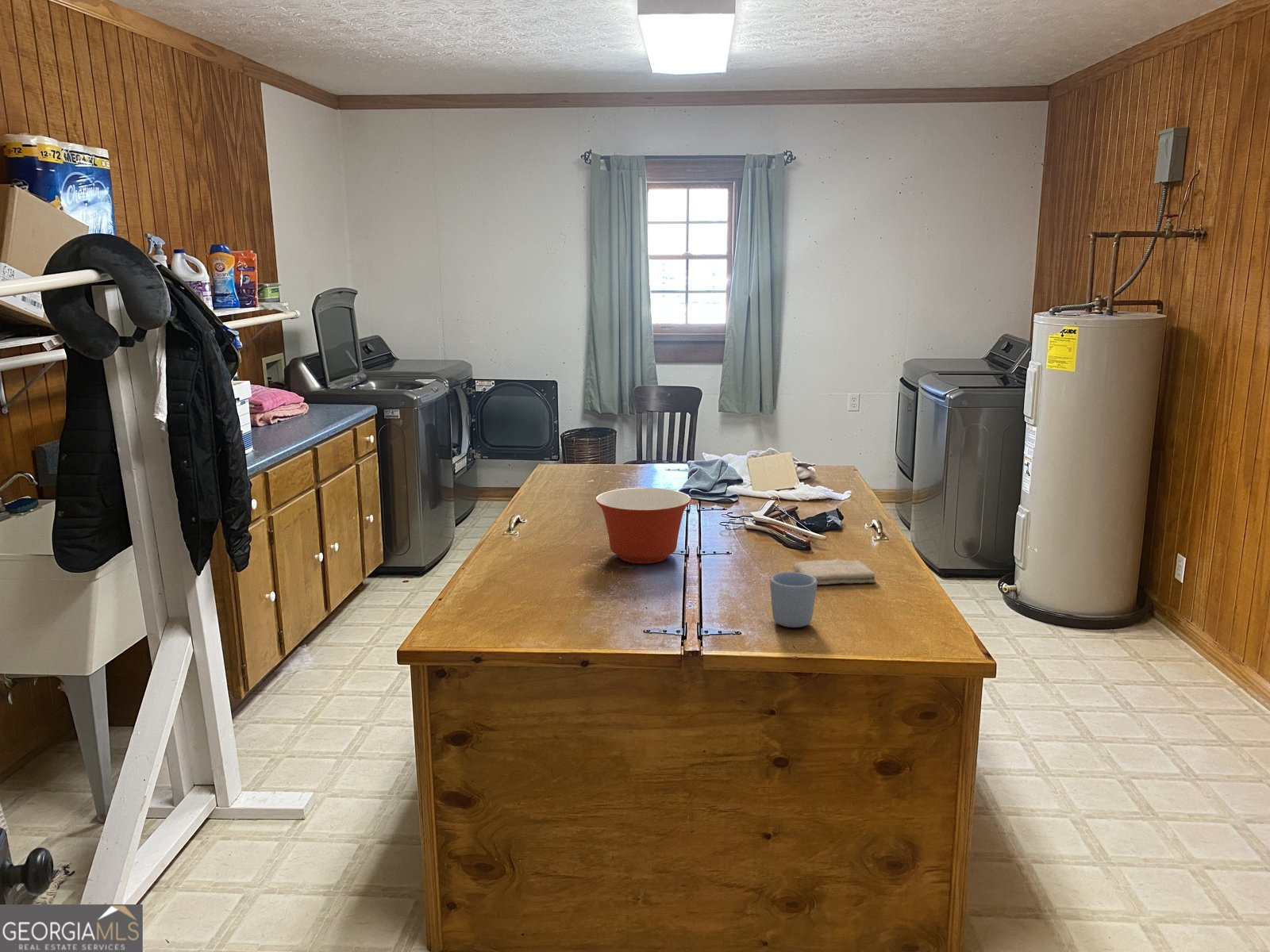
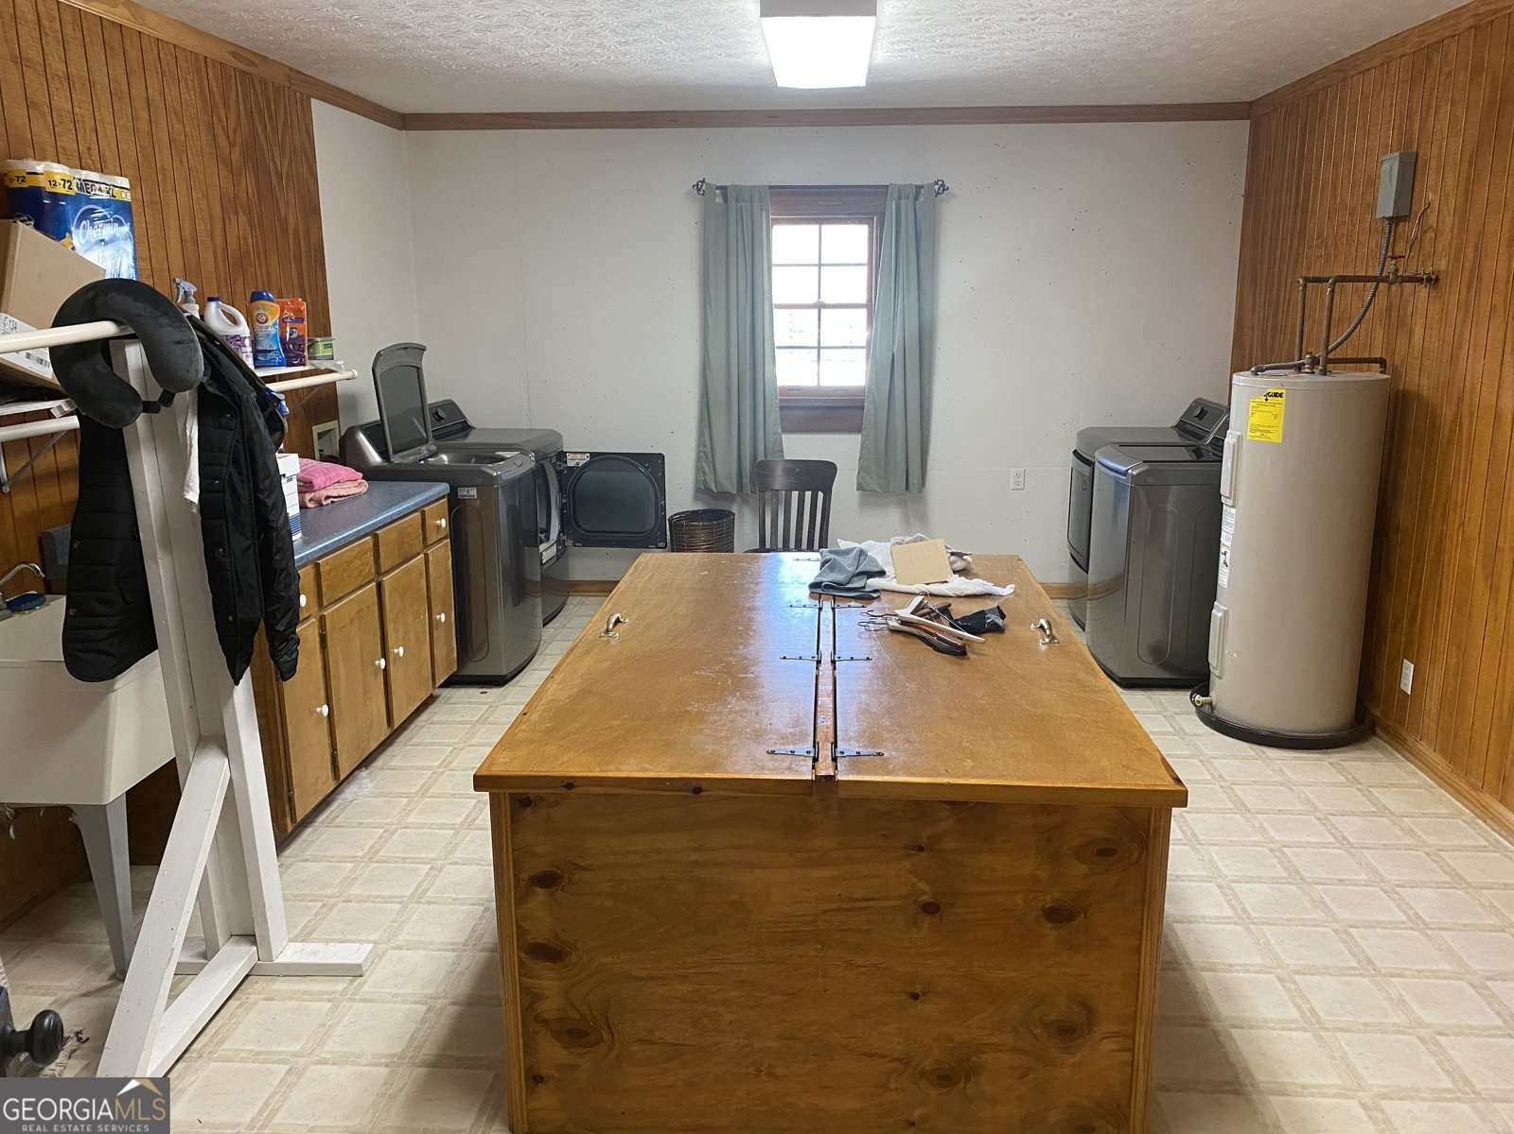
- washcloth [792,558,877,585]
- mixing bowl [595,487,692,564]
- mug [769,571,818,628]
